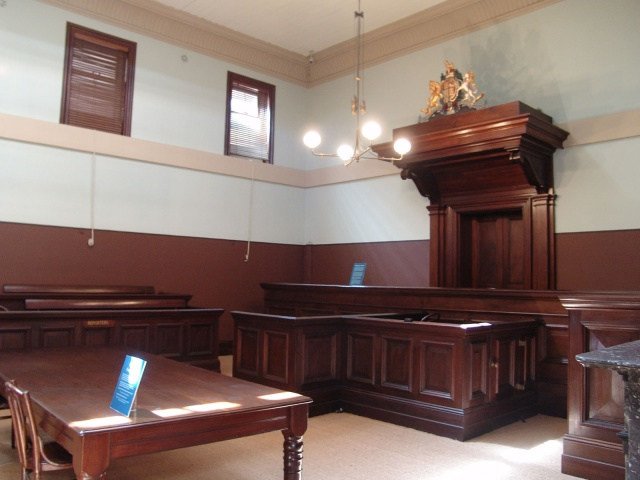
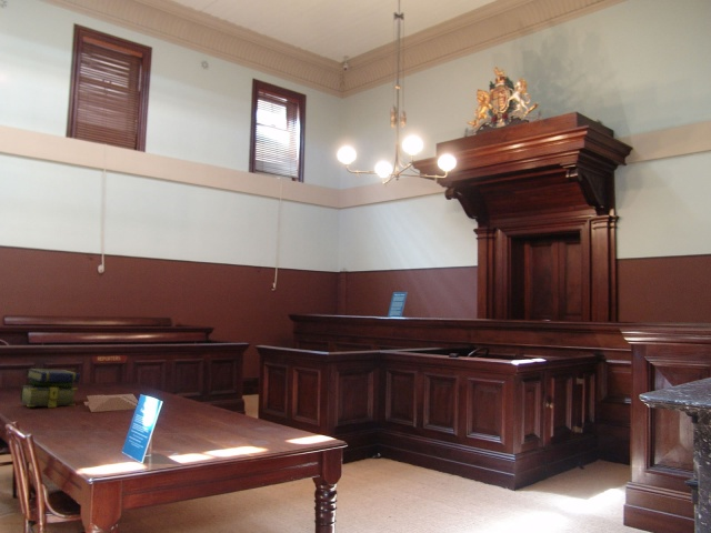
+ papers [83,393,139,413]
+ stack of books [19,368,81,409]
